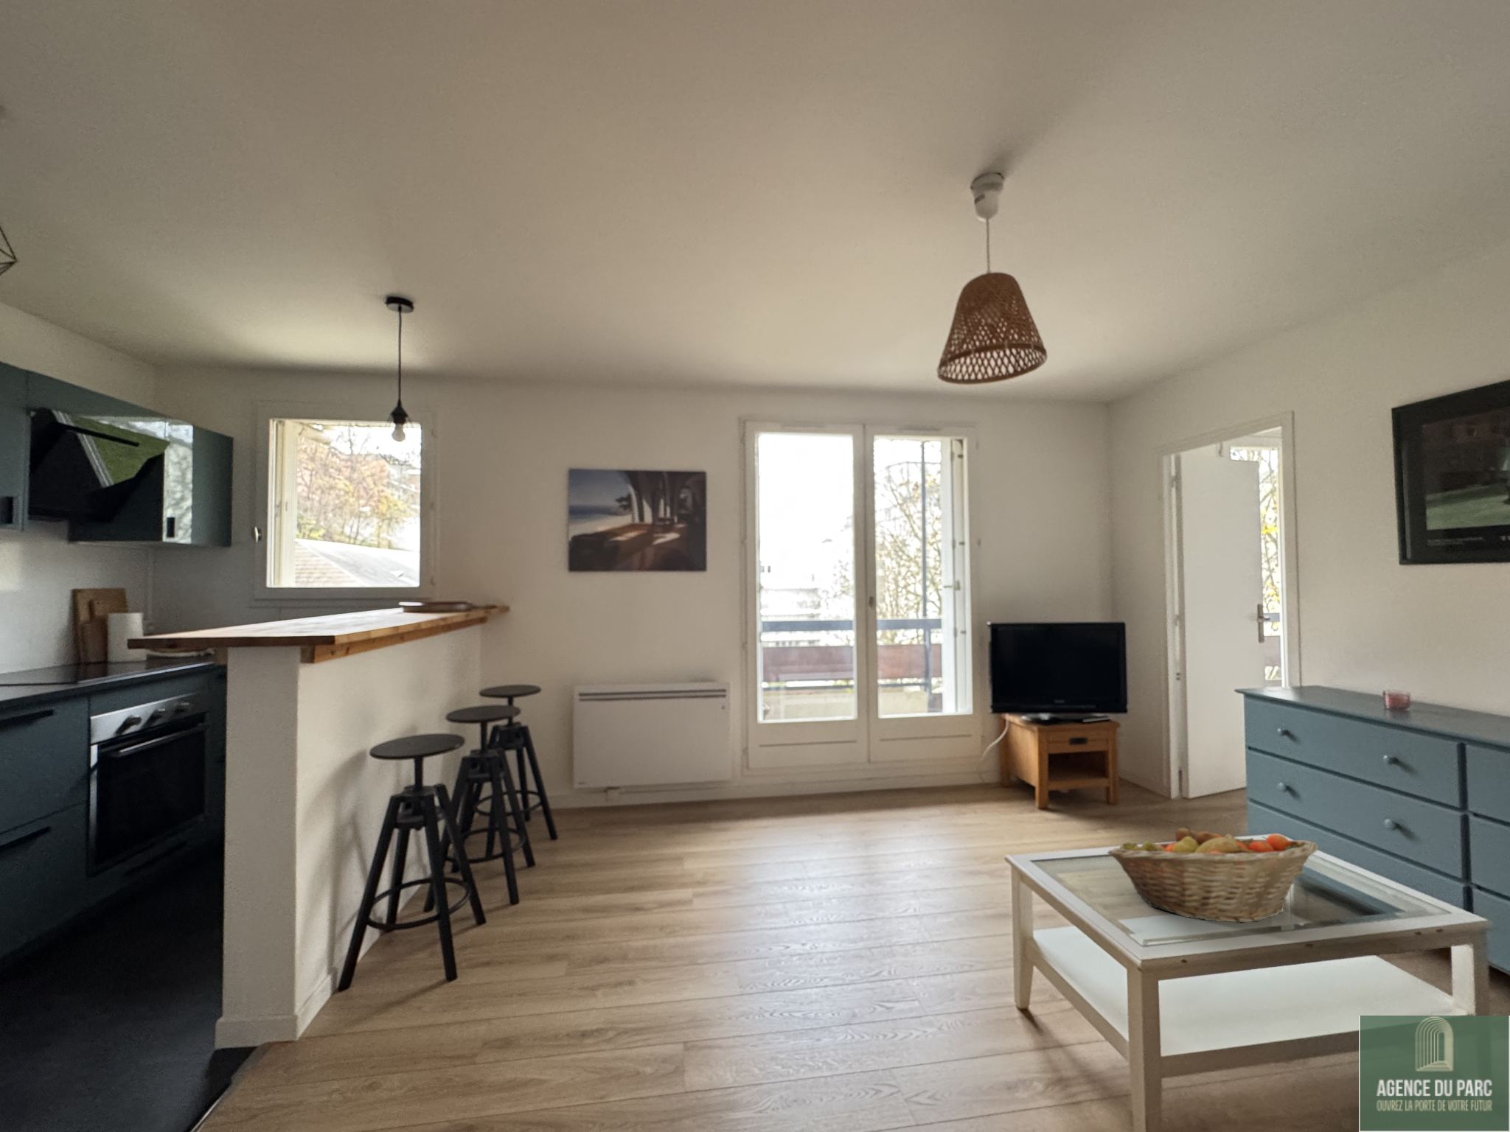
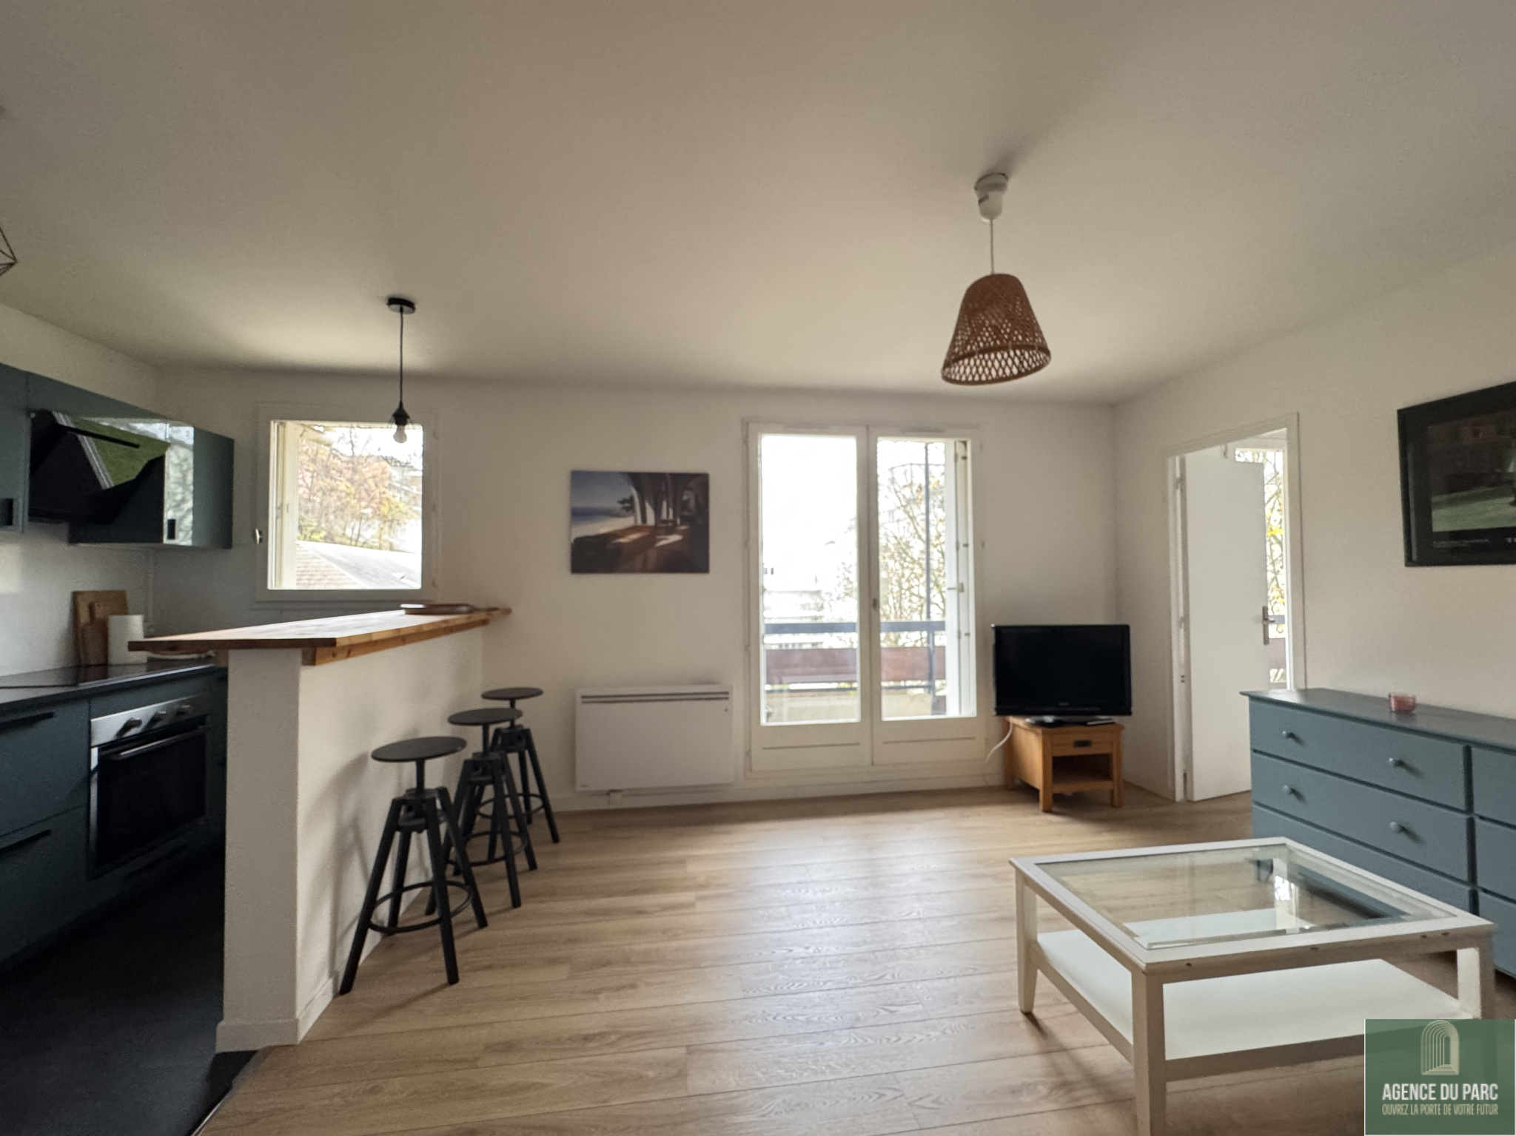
- fruit basket [1107,825,1319,924]
